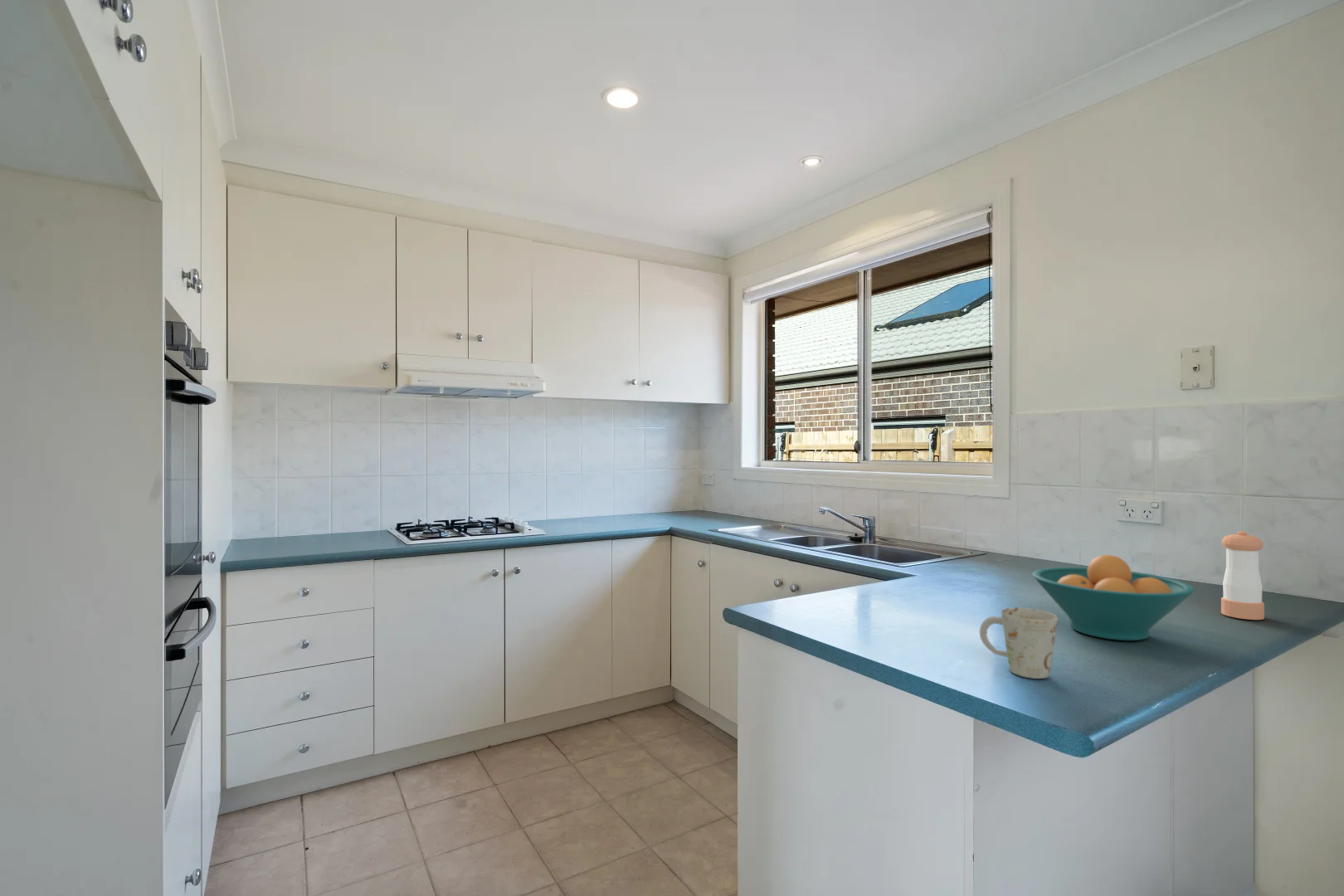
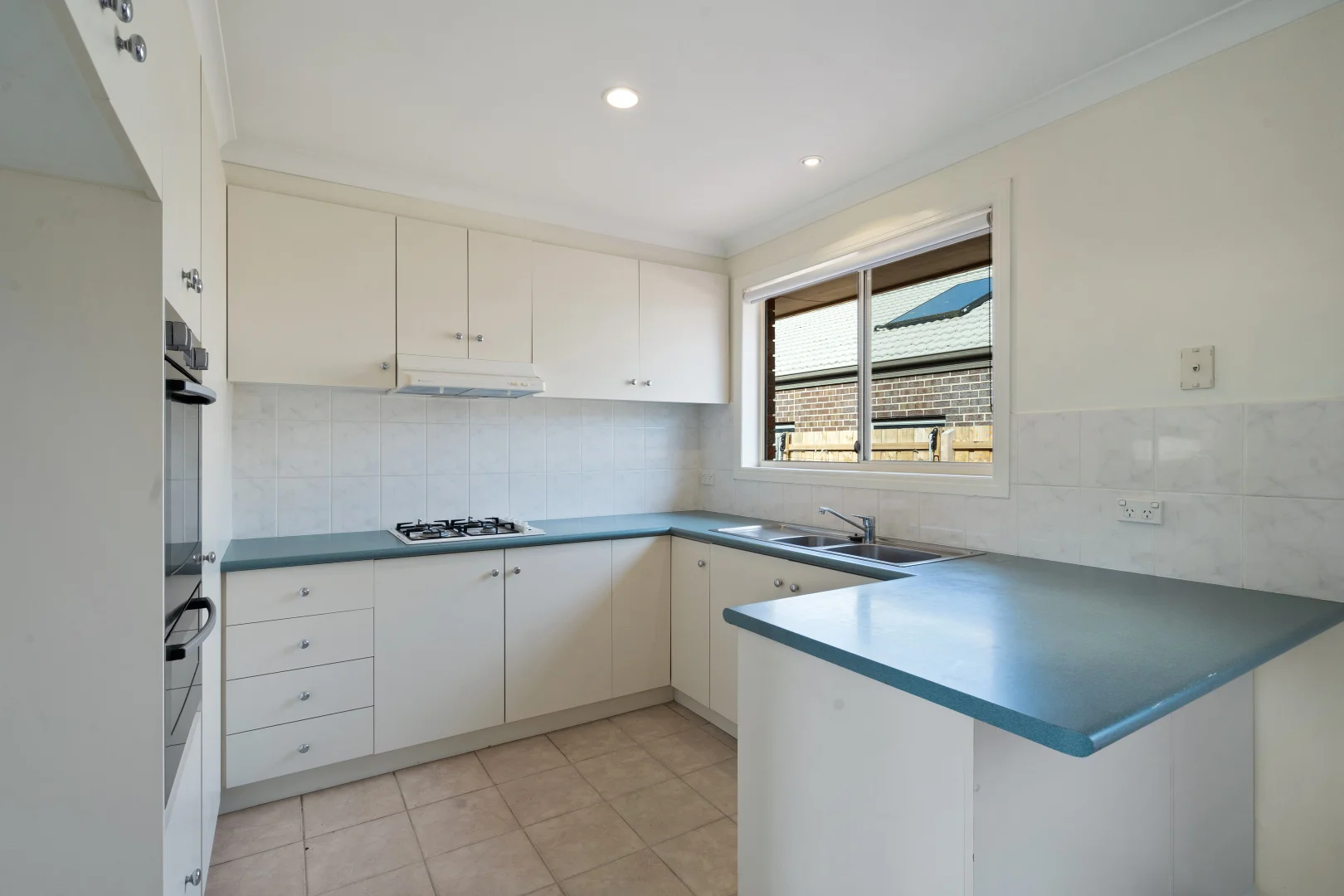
- pepper shaker [1220,530,1265,621]
- mug [979,607,1059,679]
- fruit bowl [1031,554,1195,641]
